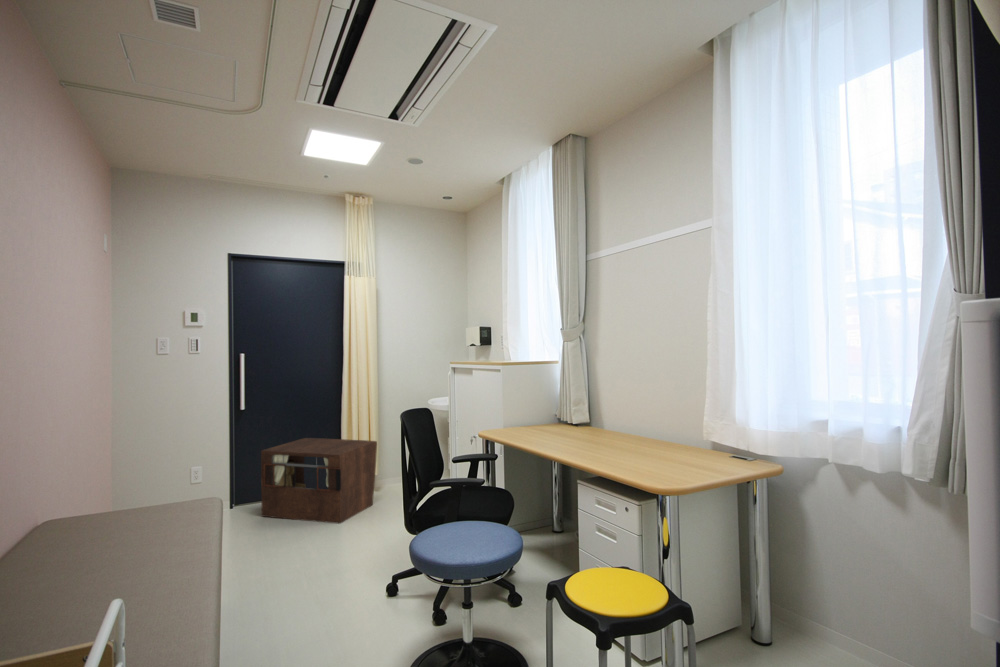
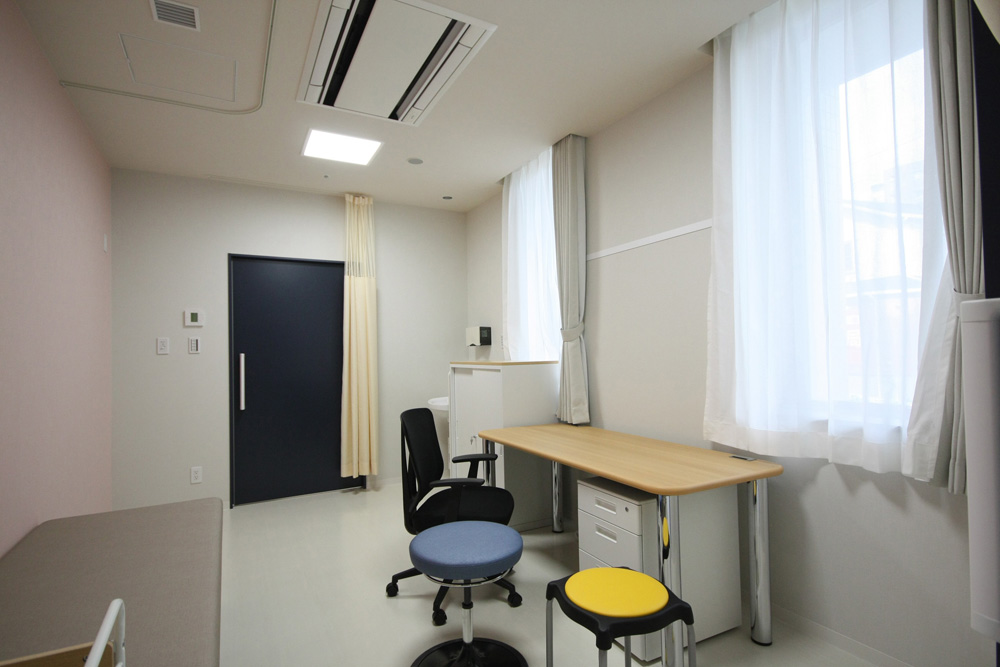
- storage cabinet [260,437,378,525]
